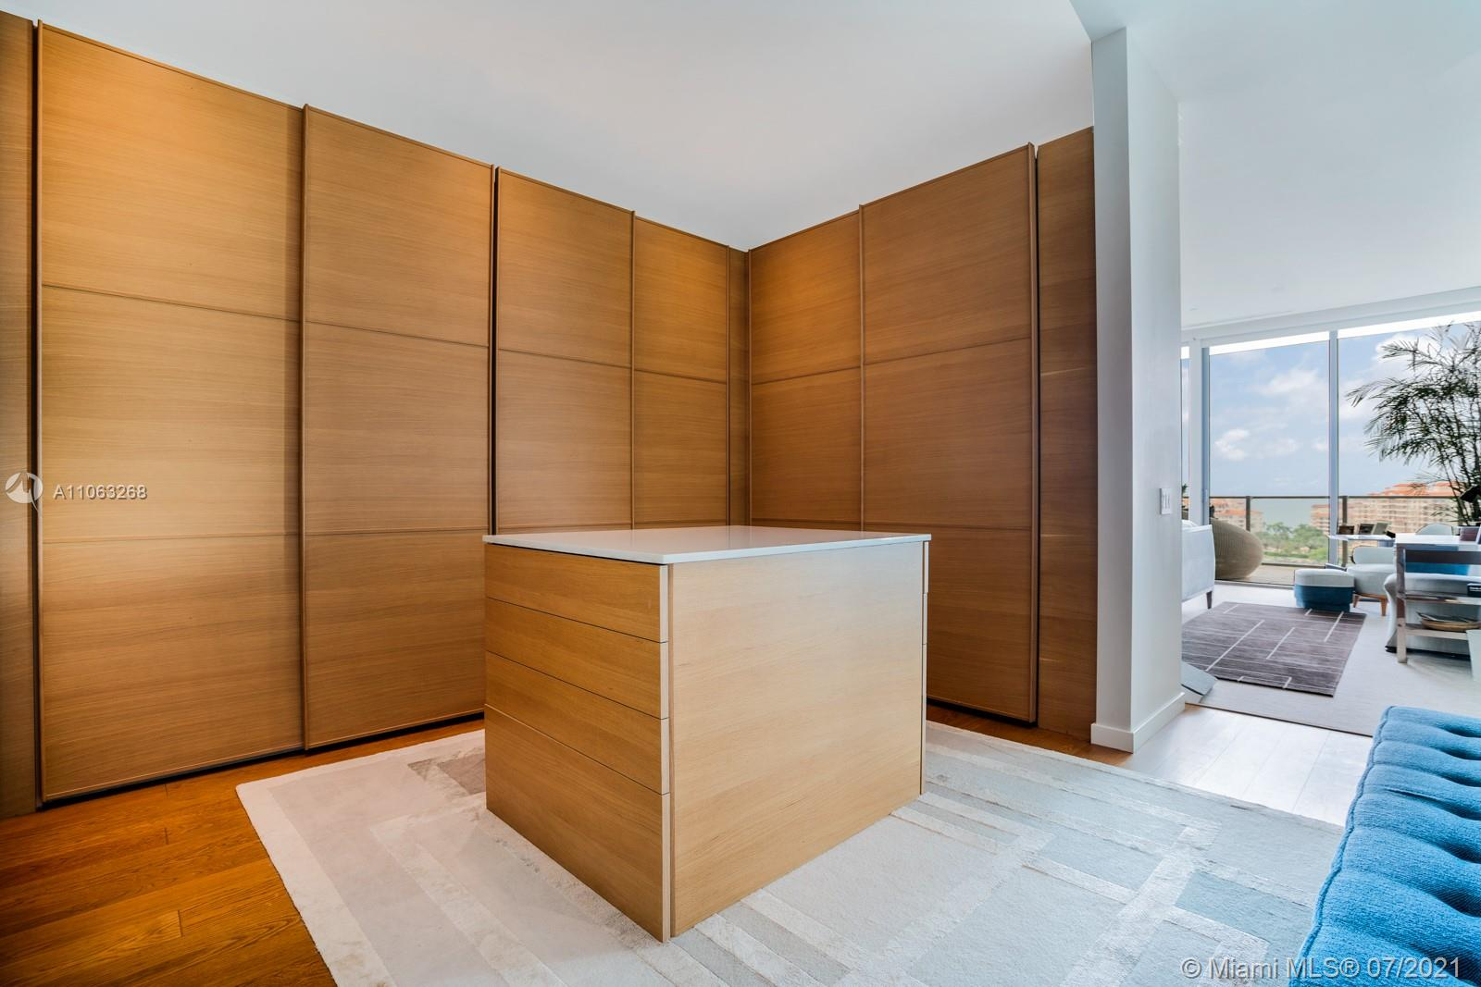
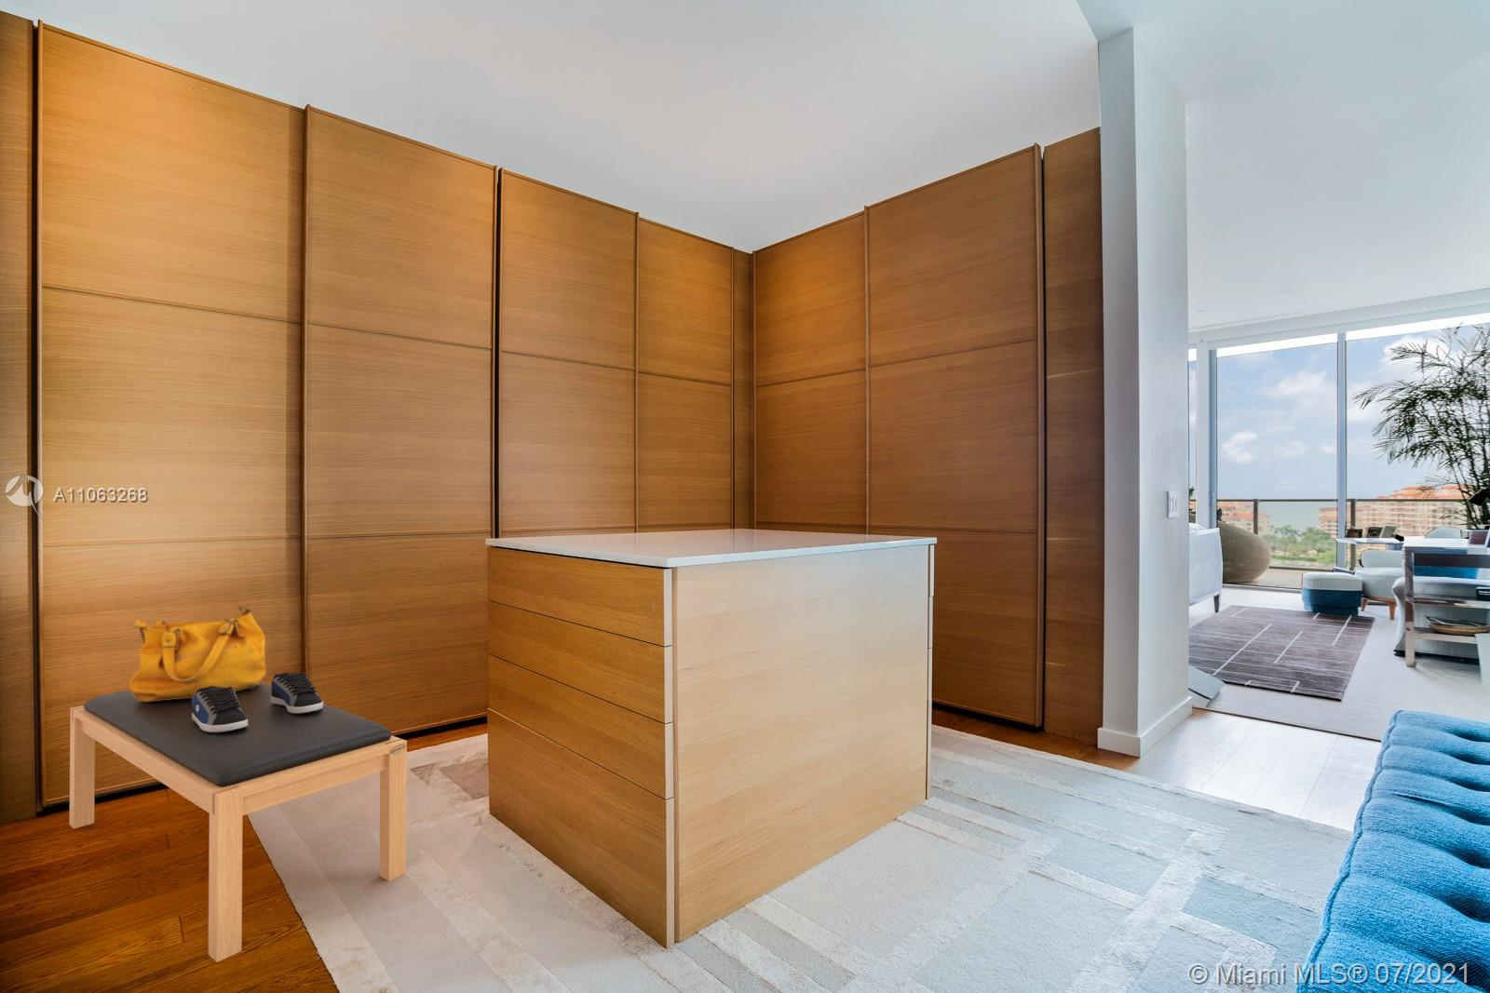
+ bench [69,683,408,963]
+ handbag [127,605,267,702]
+ shoe [192,672,324,733]
